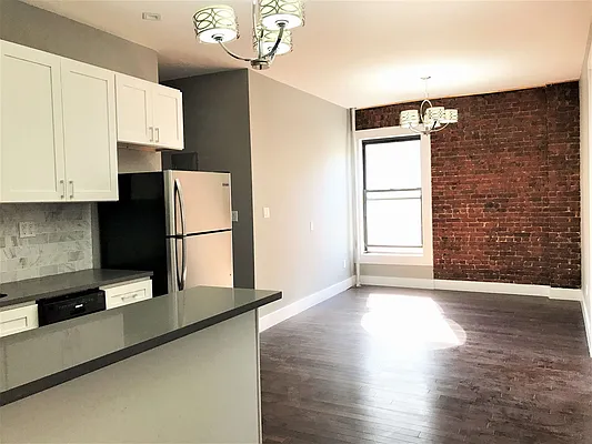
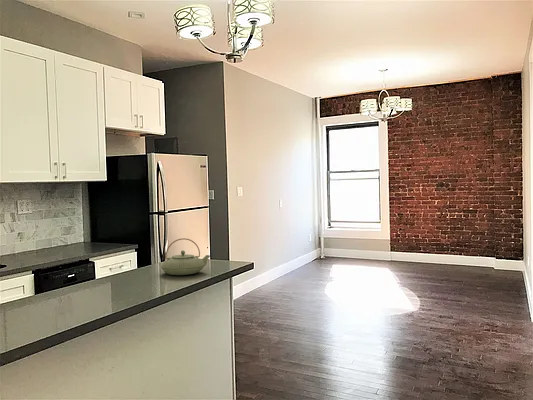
+ teapot [160,237,211,276]
